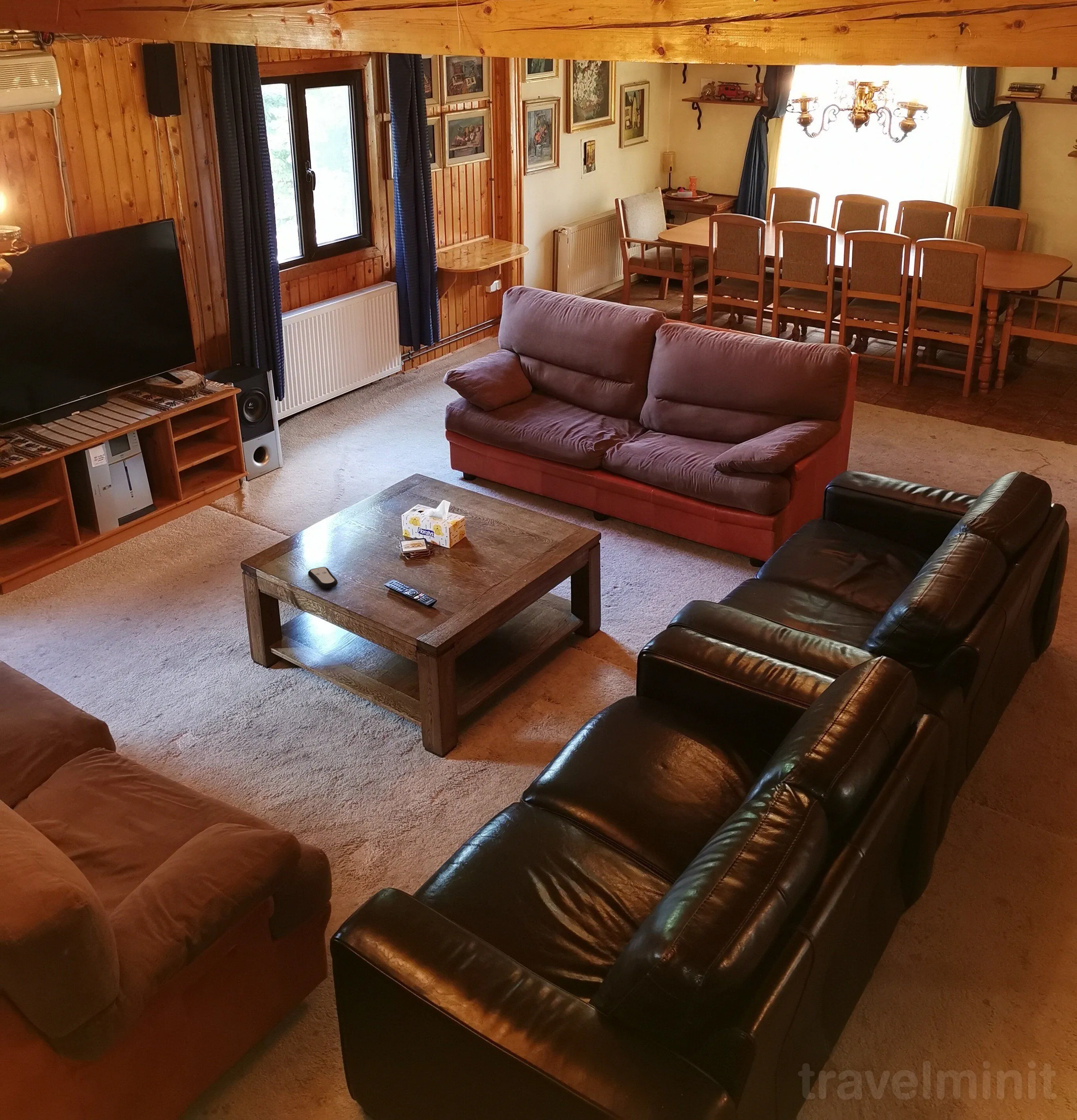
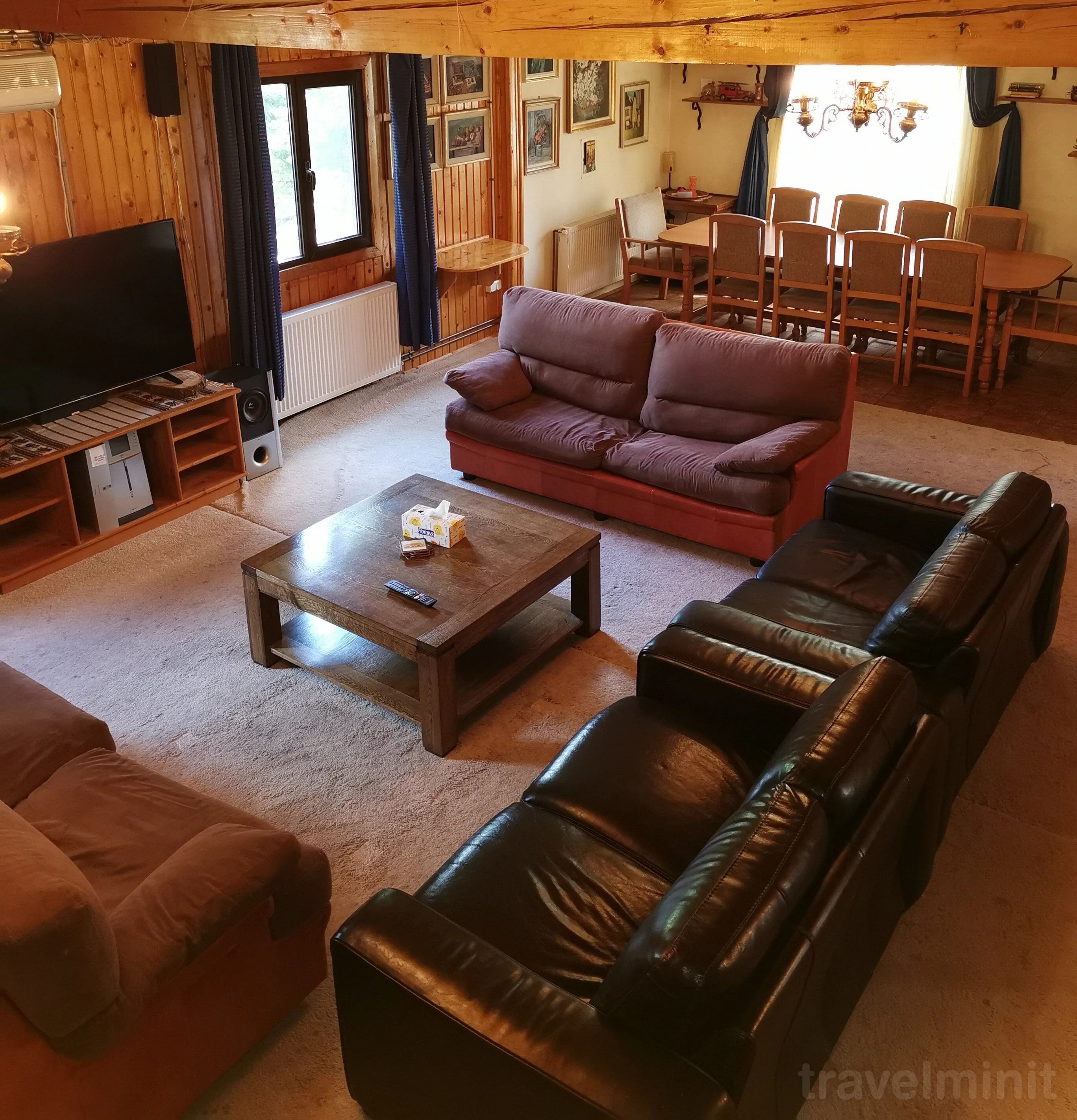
- remote control [308,567,338,589]
